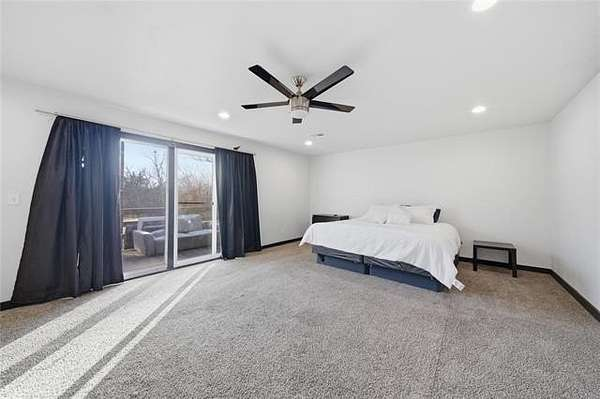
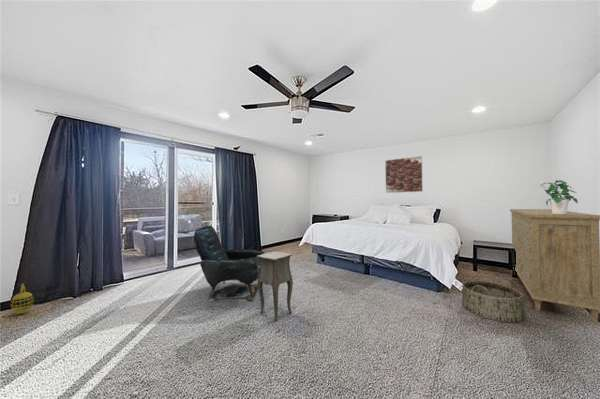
+ potted plant [539,179,579,214]
+ dresser [509,208,600,324]
+ lantern [10,283,35,315]
+ basket [461,277,525,323]
+ side table [256,251,296,322]
+ armchair [193,225,266,303]
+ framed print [384,155,424,194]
